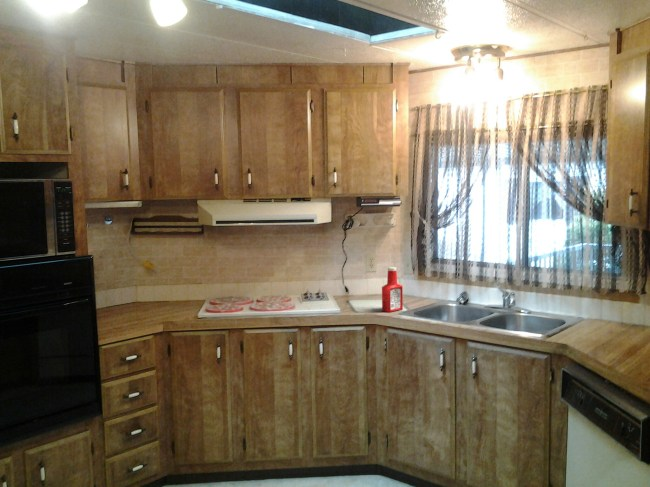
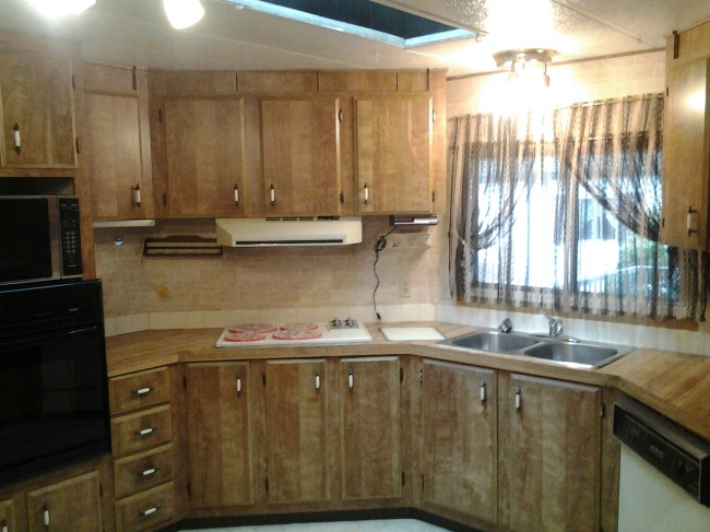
- soap bottle [381,266,404,313]
